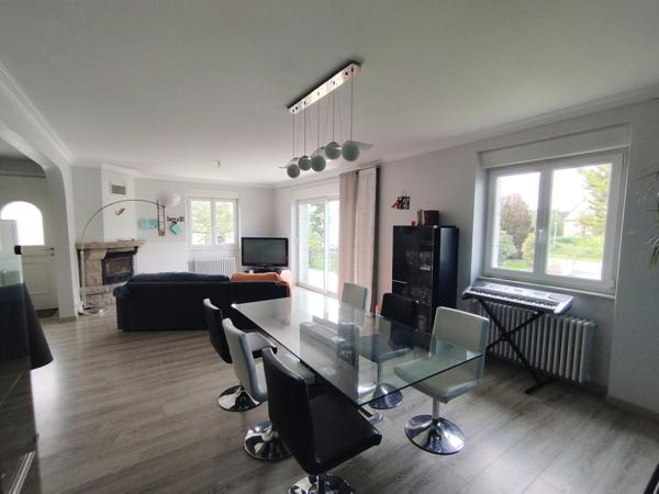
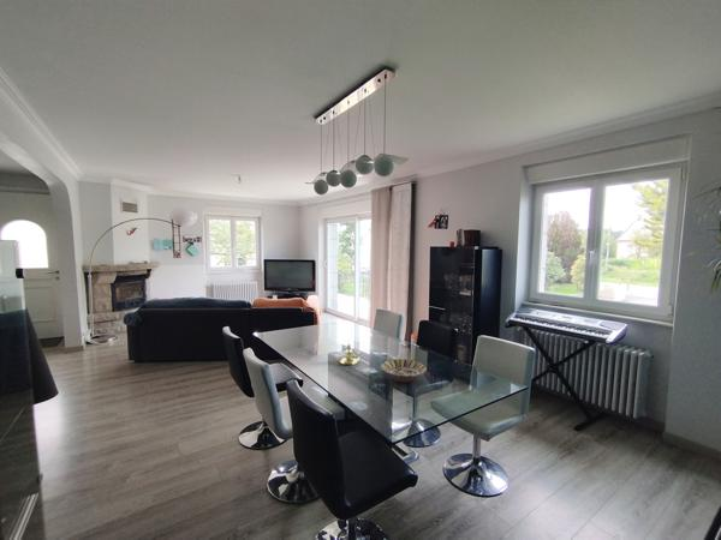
+ candle holder [336,337,360,366]
+ serving bowl [380,358,428,384]
